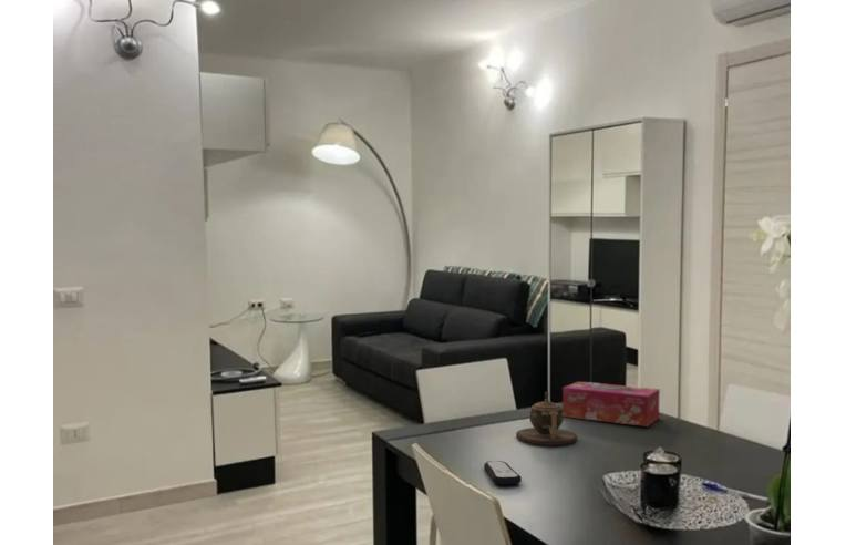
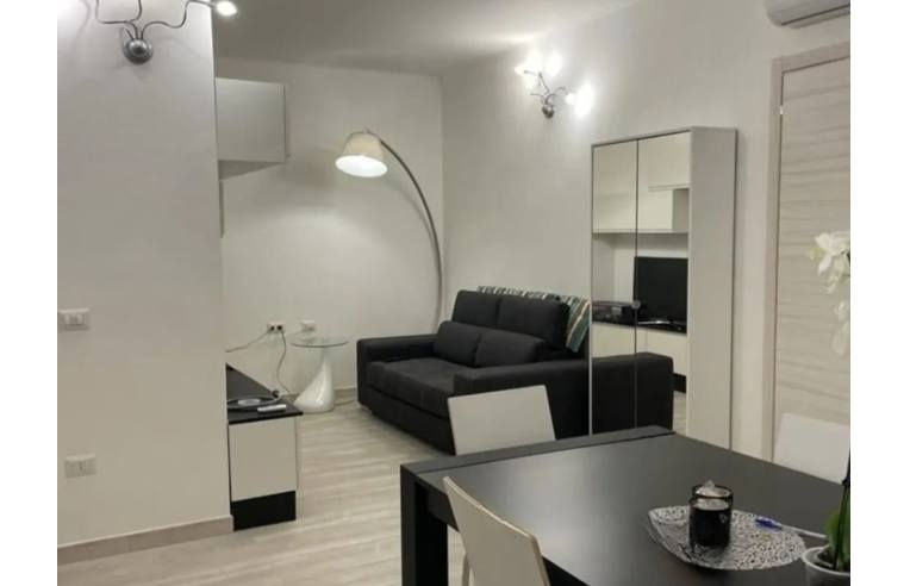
- tissue box [561,380,661,428]
- remote control [483,460,523,486]
- teapot [515,391,578,446]
